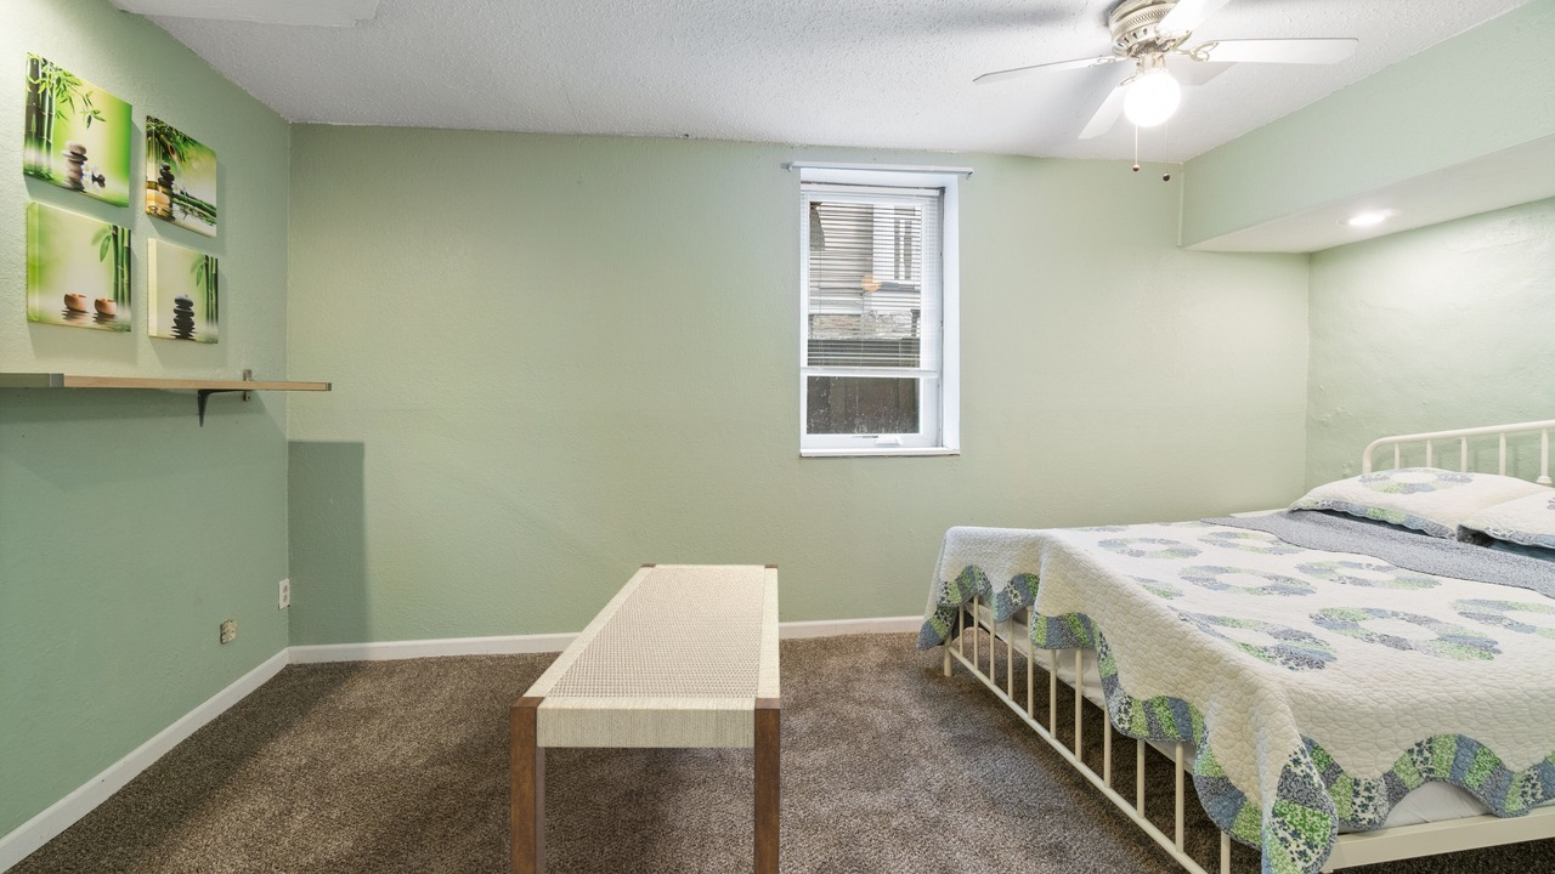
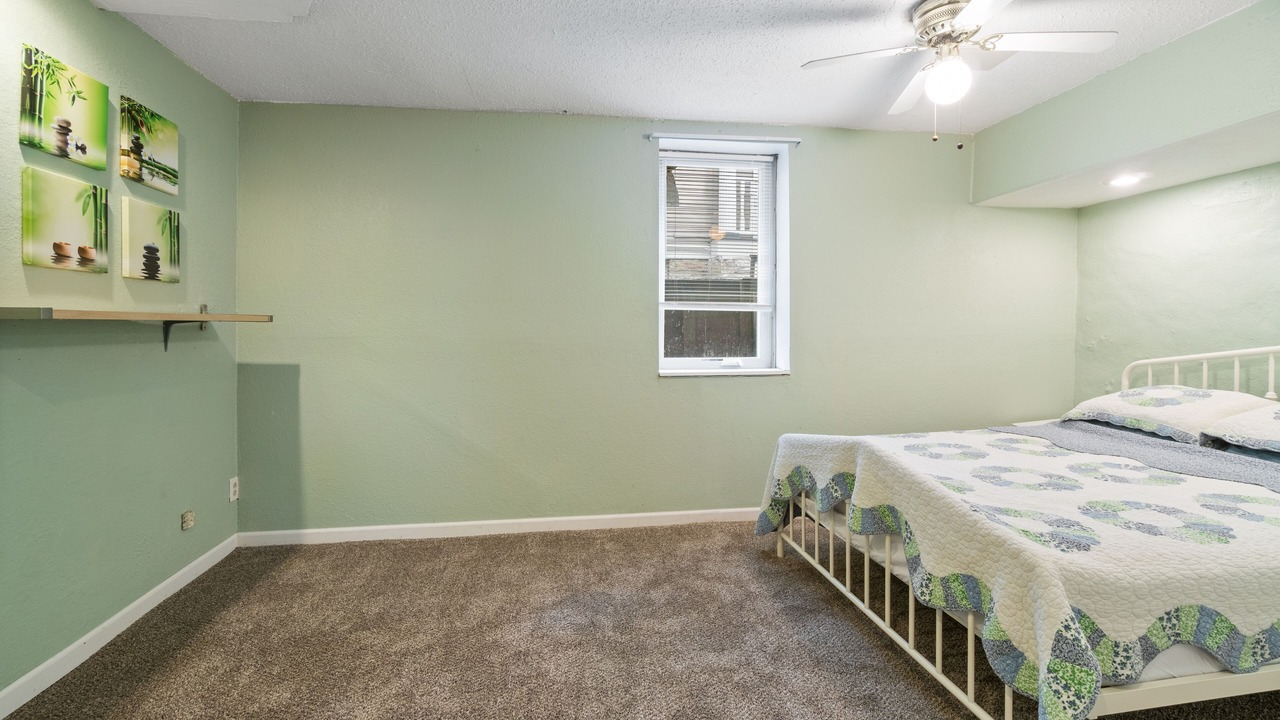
- bench [509,562,782,874]
